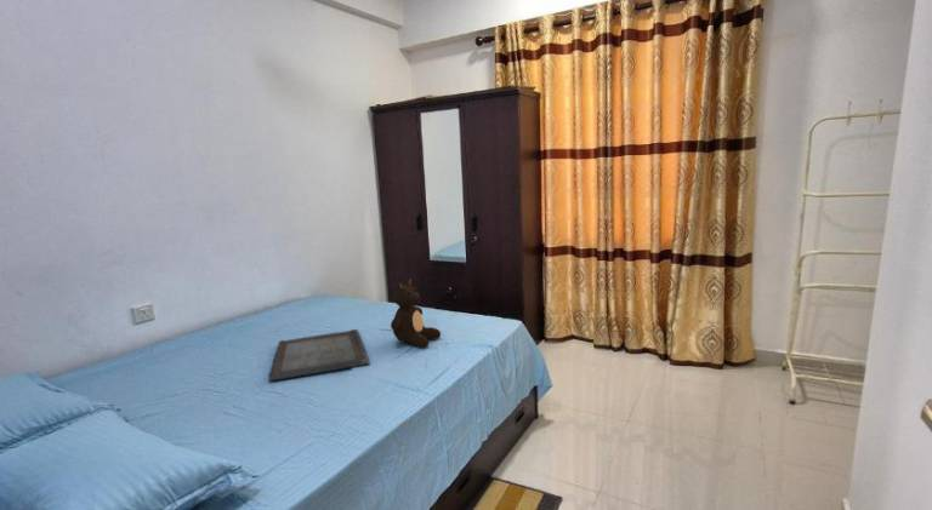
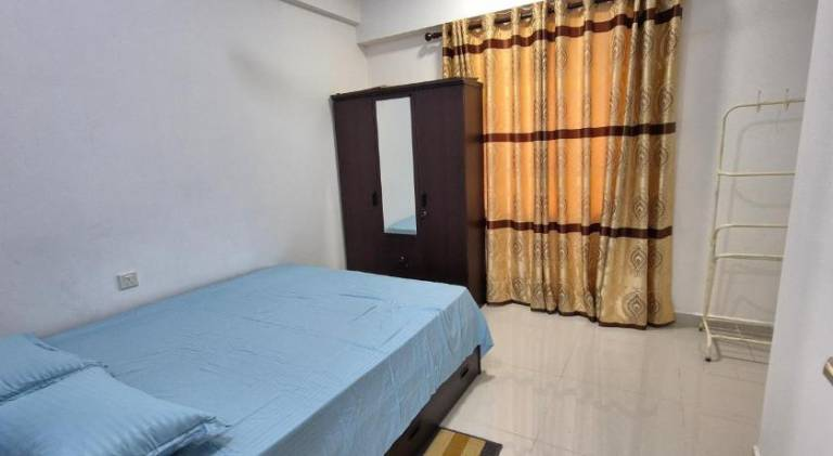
- serving tray [267,328,370,383]
- teddy bear [390,277,442,349]
